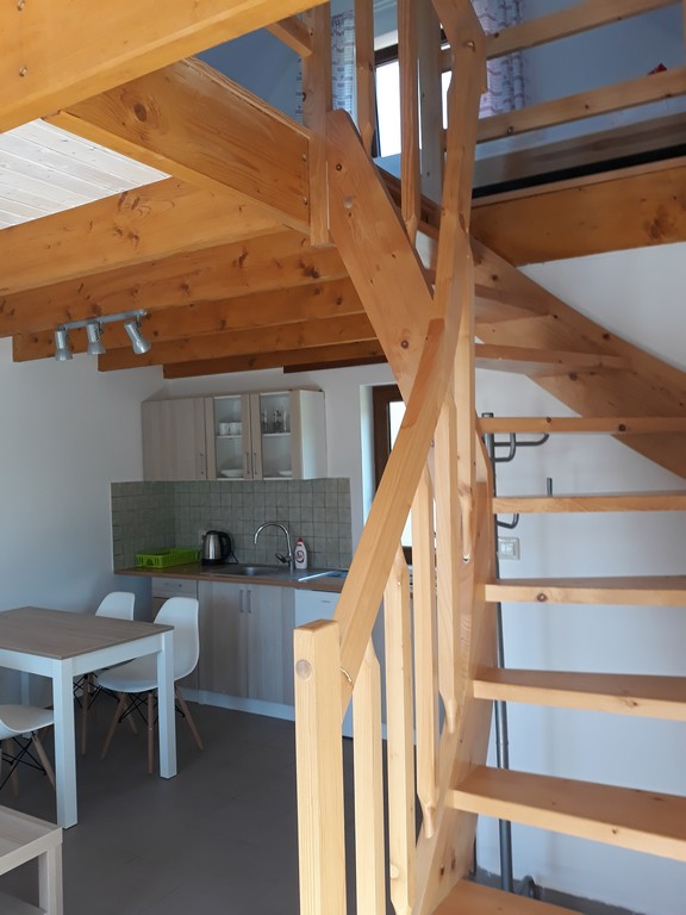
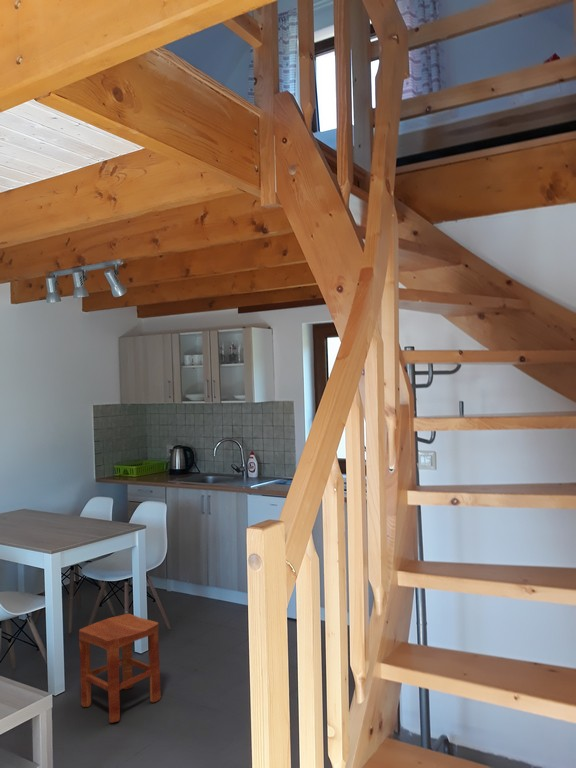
+ stool [78,613,162,724]
